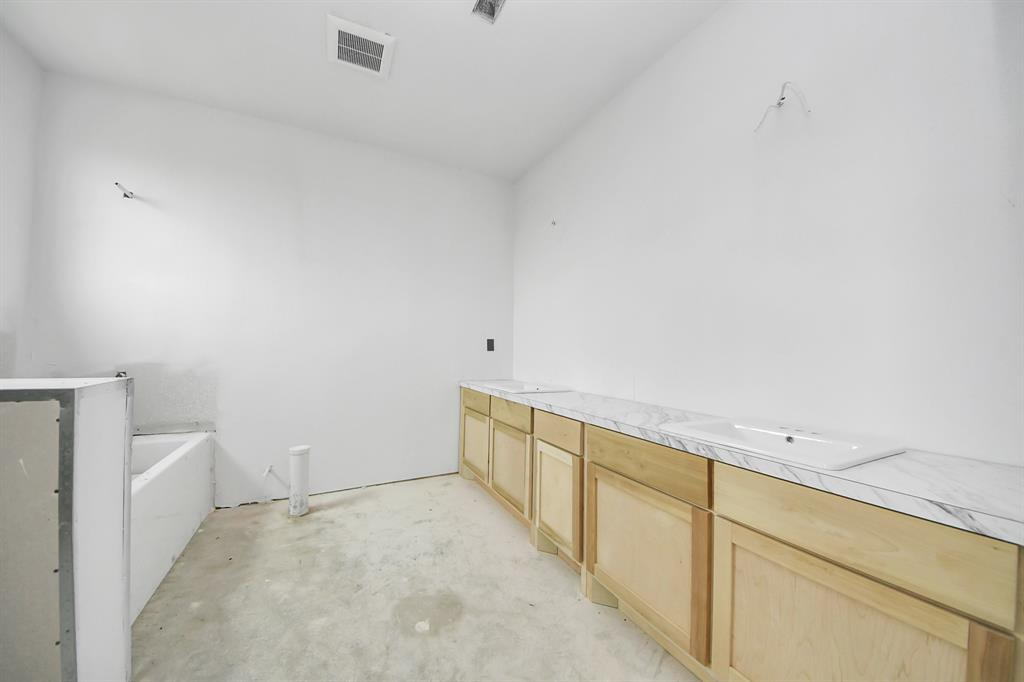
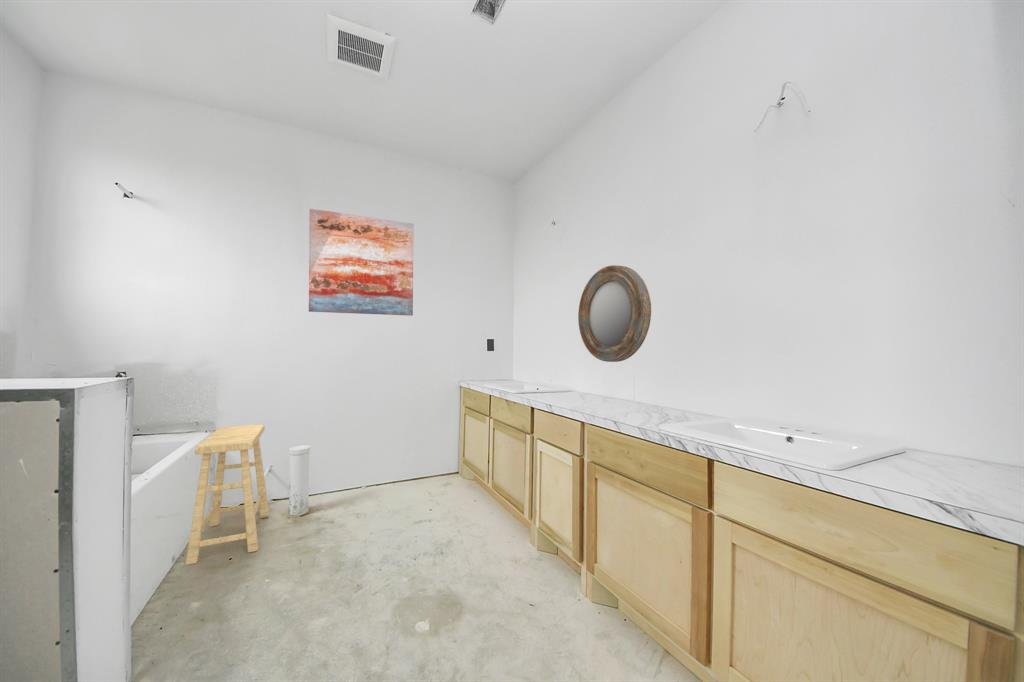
+ wall art [308,208,415,317]
+ stool [185,423,270,566]
+ home mirror [577,264,652,363]
